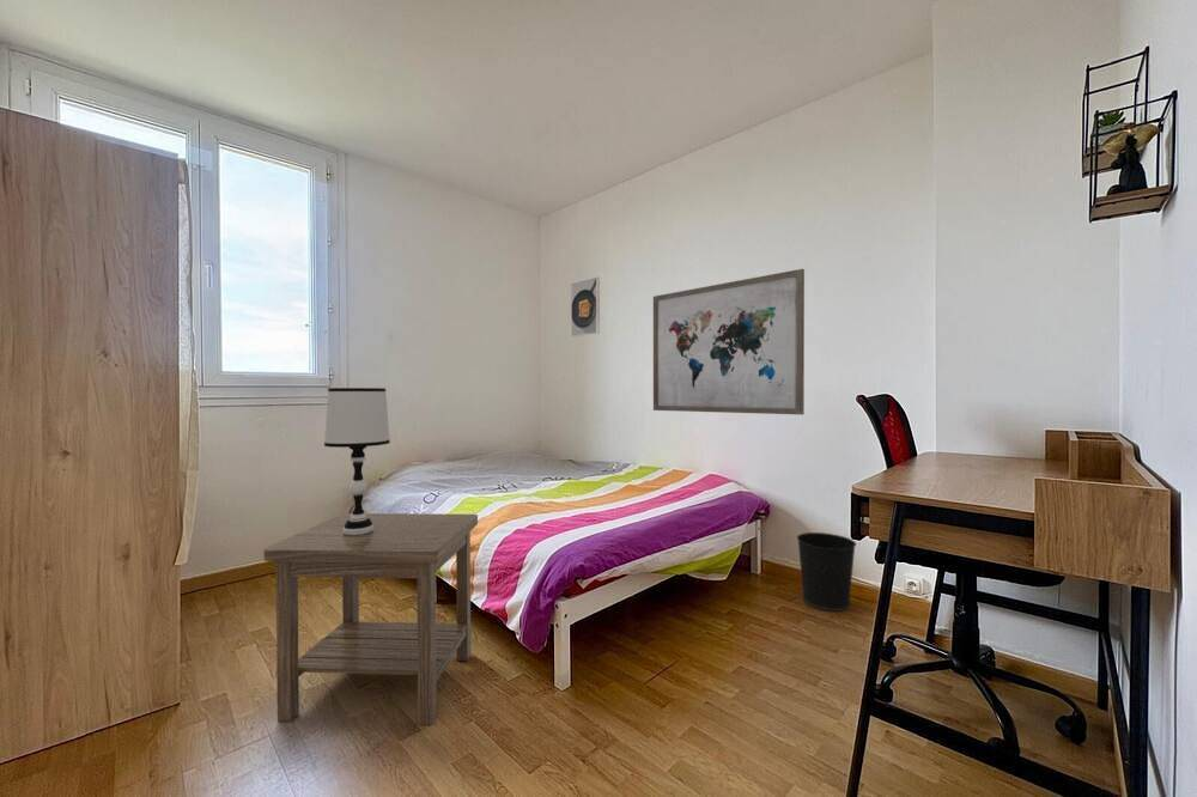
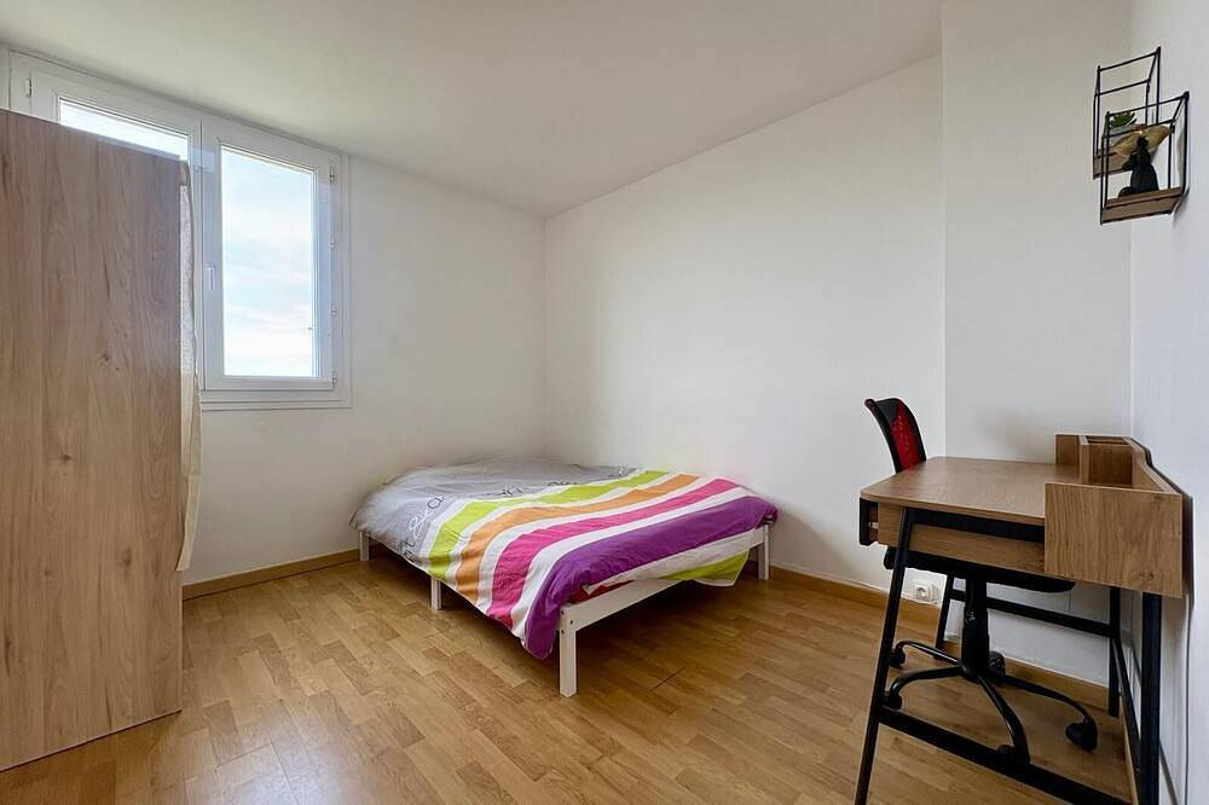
- wastebasket [796,531,857,613]
- wall art [652,268,806,415]
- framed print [570,275,601,337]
- table lamp [323,387,391,535]
- side table [262,512,479,726]
